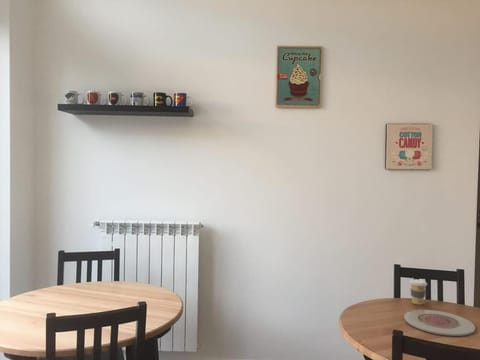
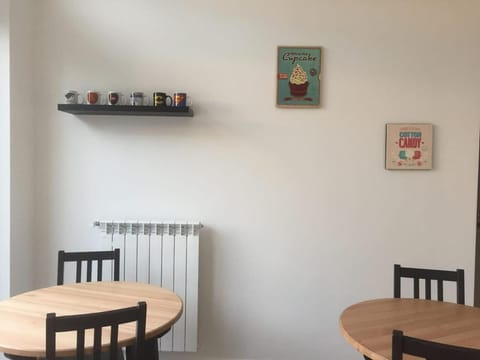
- coffee cup [408,278,428,306]
- plate [403,309,476,337]
